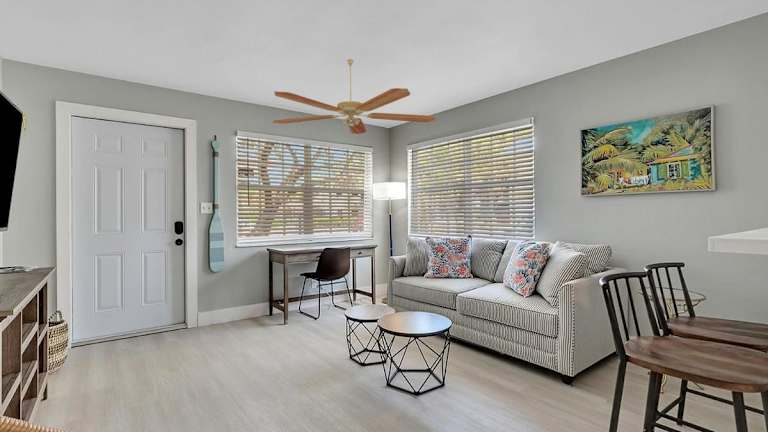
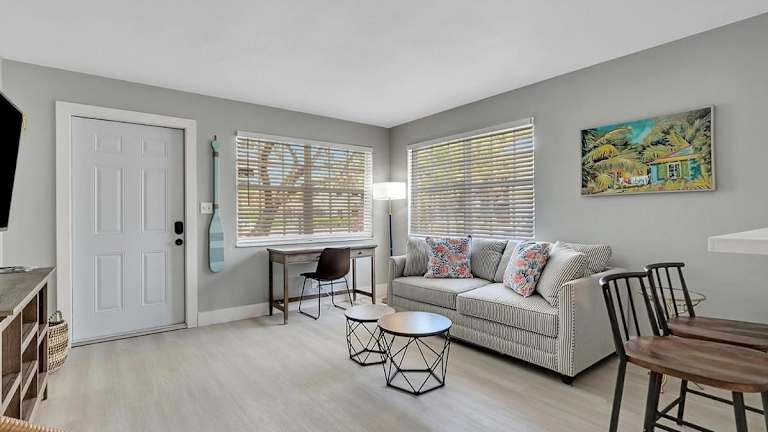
- ceiling fan [272,58,437,135]
